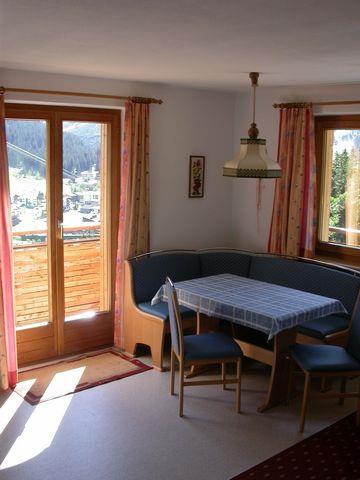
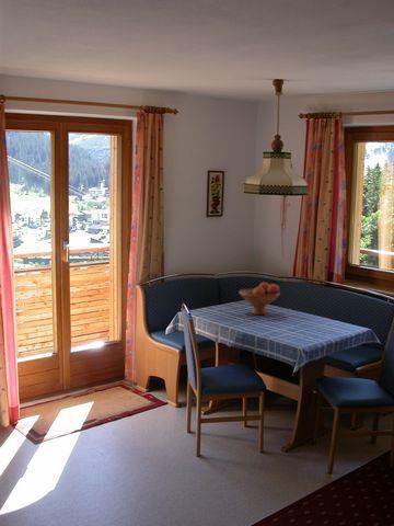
+ fruit bowl [237,281,281,316]
